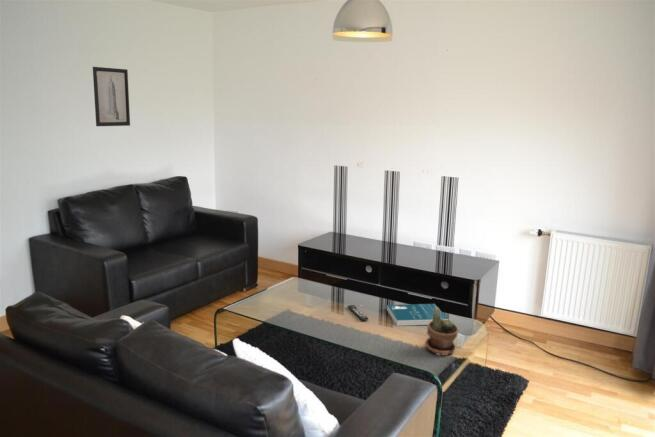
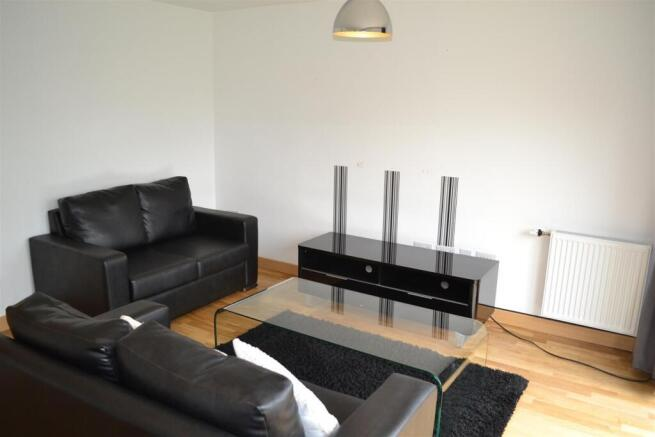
- potted plant [424,306,460,357]
- remote control [347,304,369,322]
- wall art [92,66,131,127]
- book [386,303,449,327]
